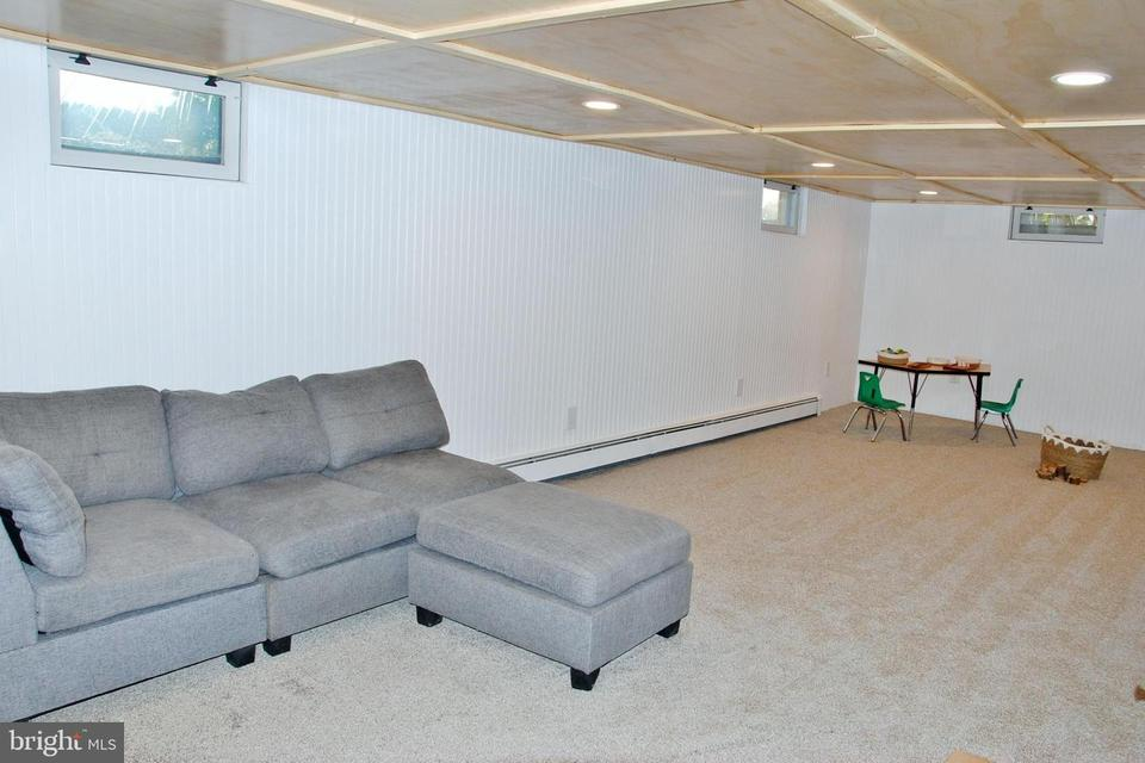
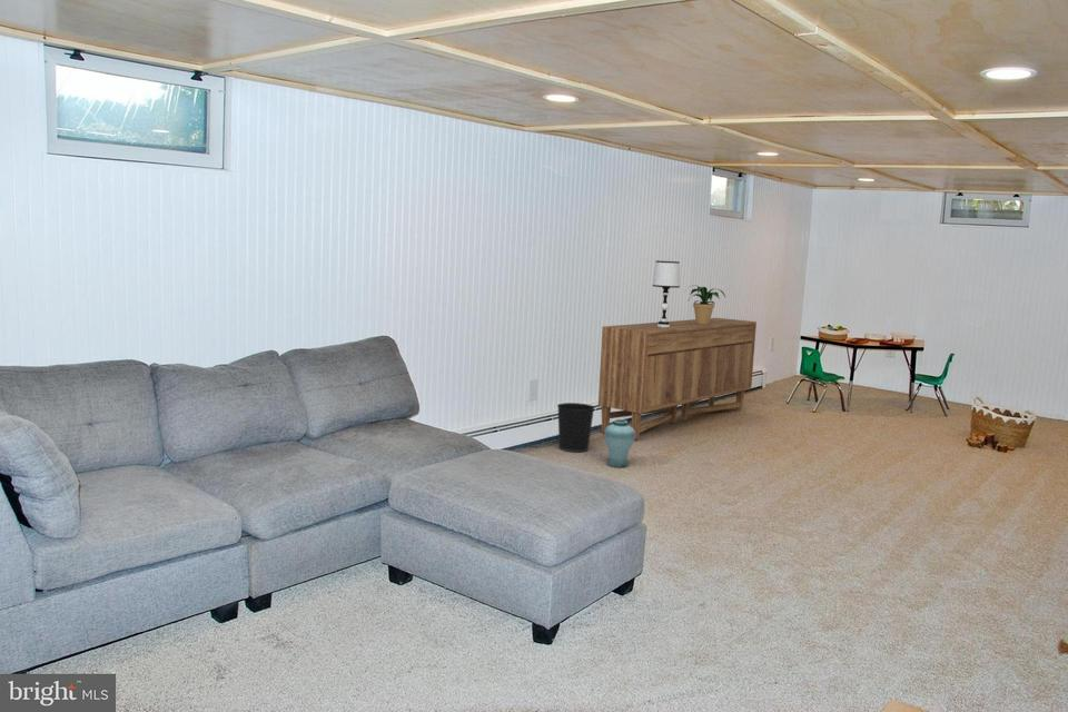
+ wastebasket [556,402,596,453]
+ vase [603,418,635,469]
+ potted plant [683,285,726,324]
+ sideboard [597,317,758,441]
+ table lamp [652,259,681,327]
